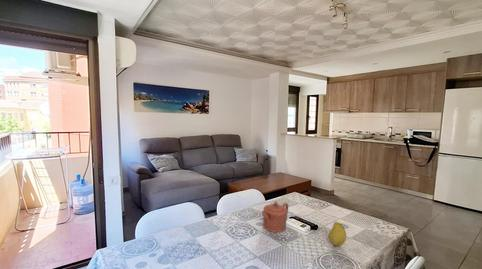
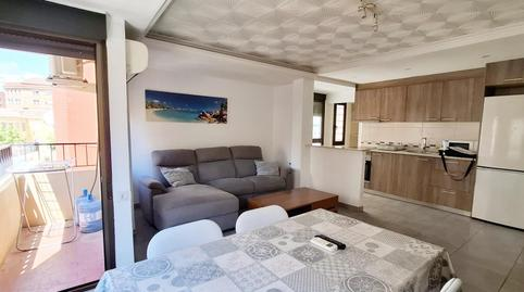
- fruit [328,221,347,247]
- teapot [261,200,289,233]
